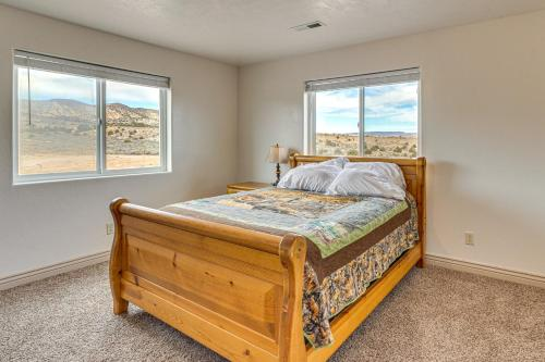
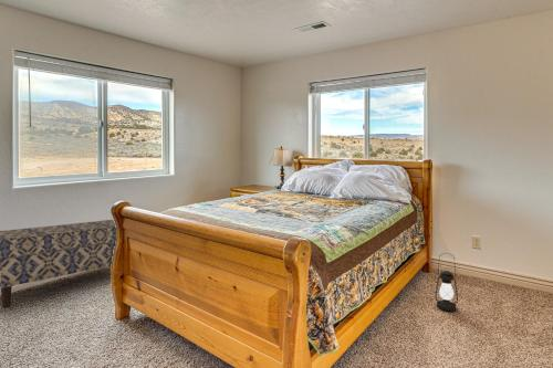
+ lantern [434,252,459,312]
+ bench [0,219,116,309]
